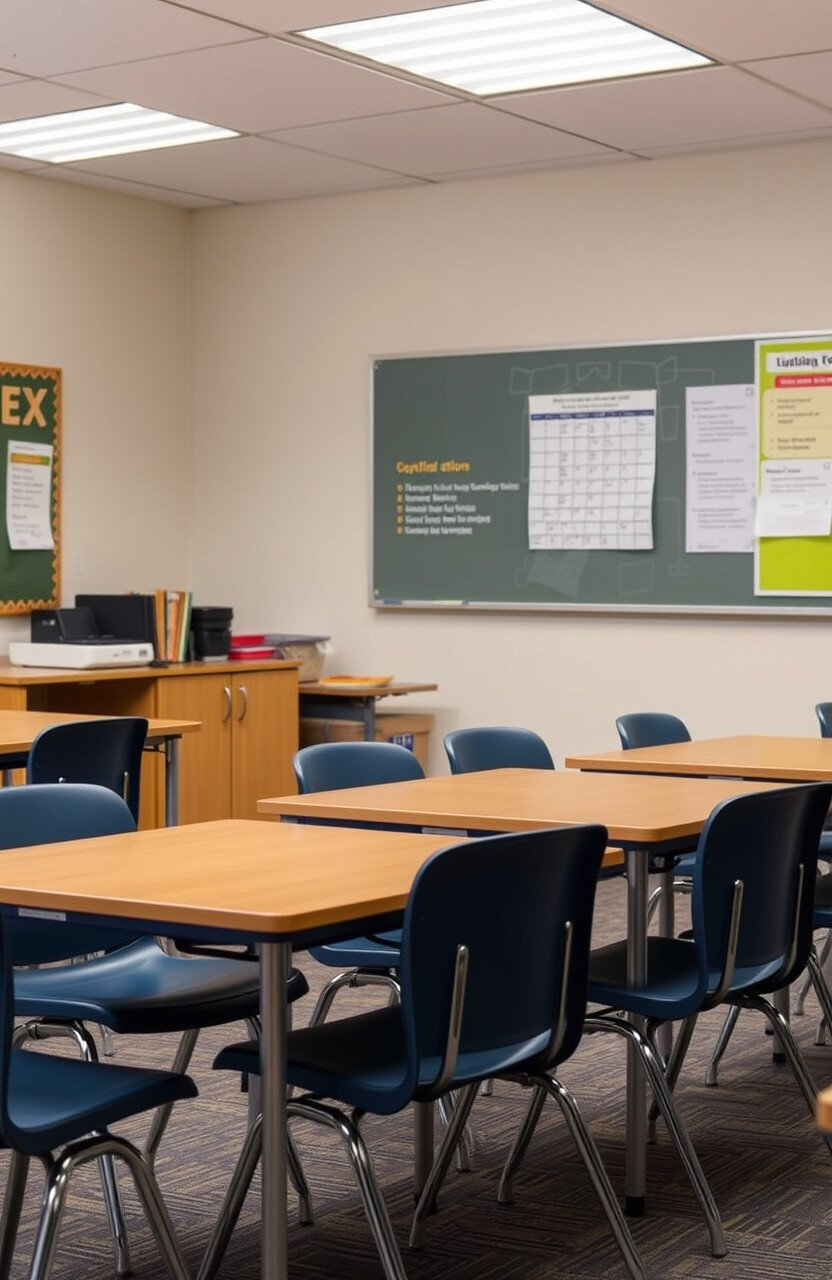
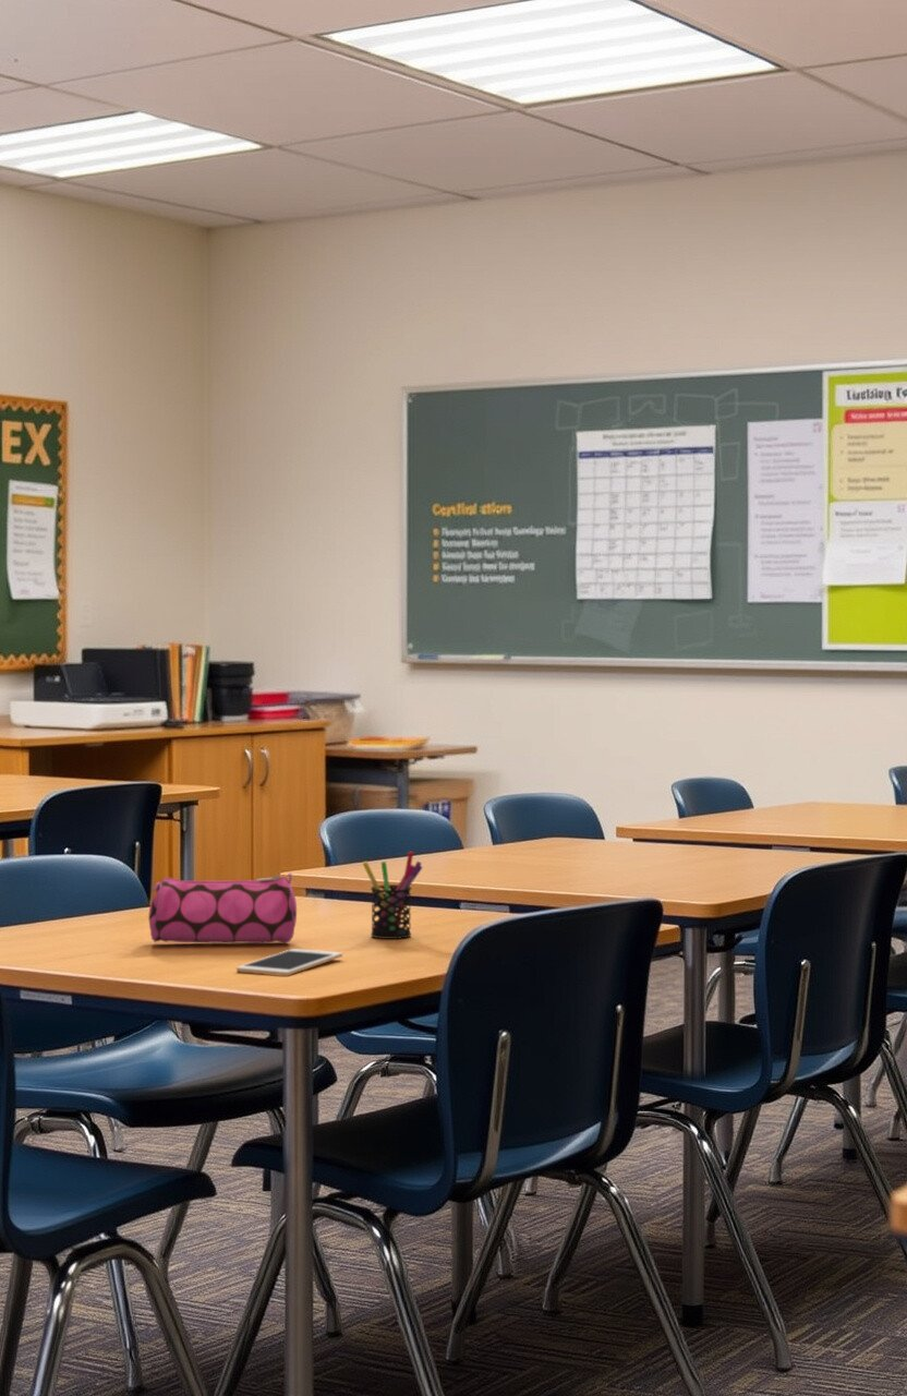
+ pencil case [147,872,298,944]
+ cell phone [235,948,343,977]
+ pen holder [361,851,424,940]
